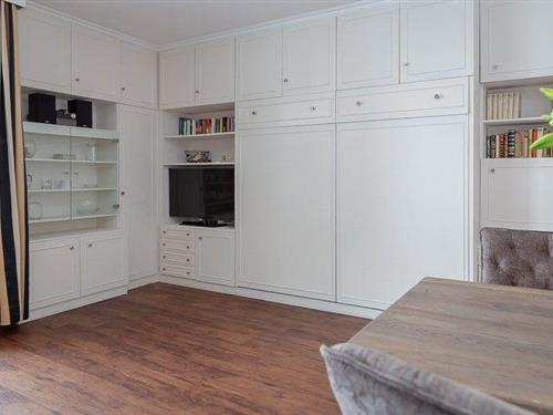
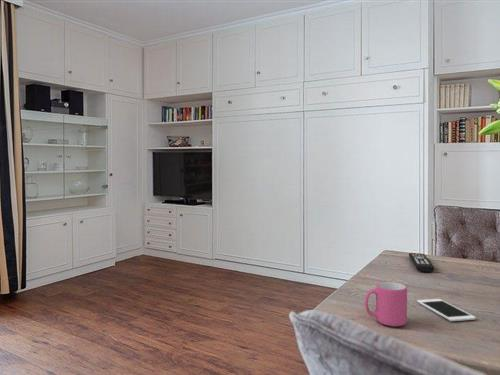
+ cell phone [416,298,477,322]
+ remote control [408,252,435,273]
+ mug [364,281,408,327]
